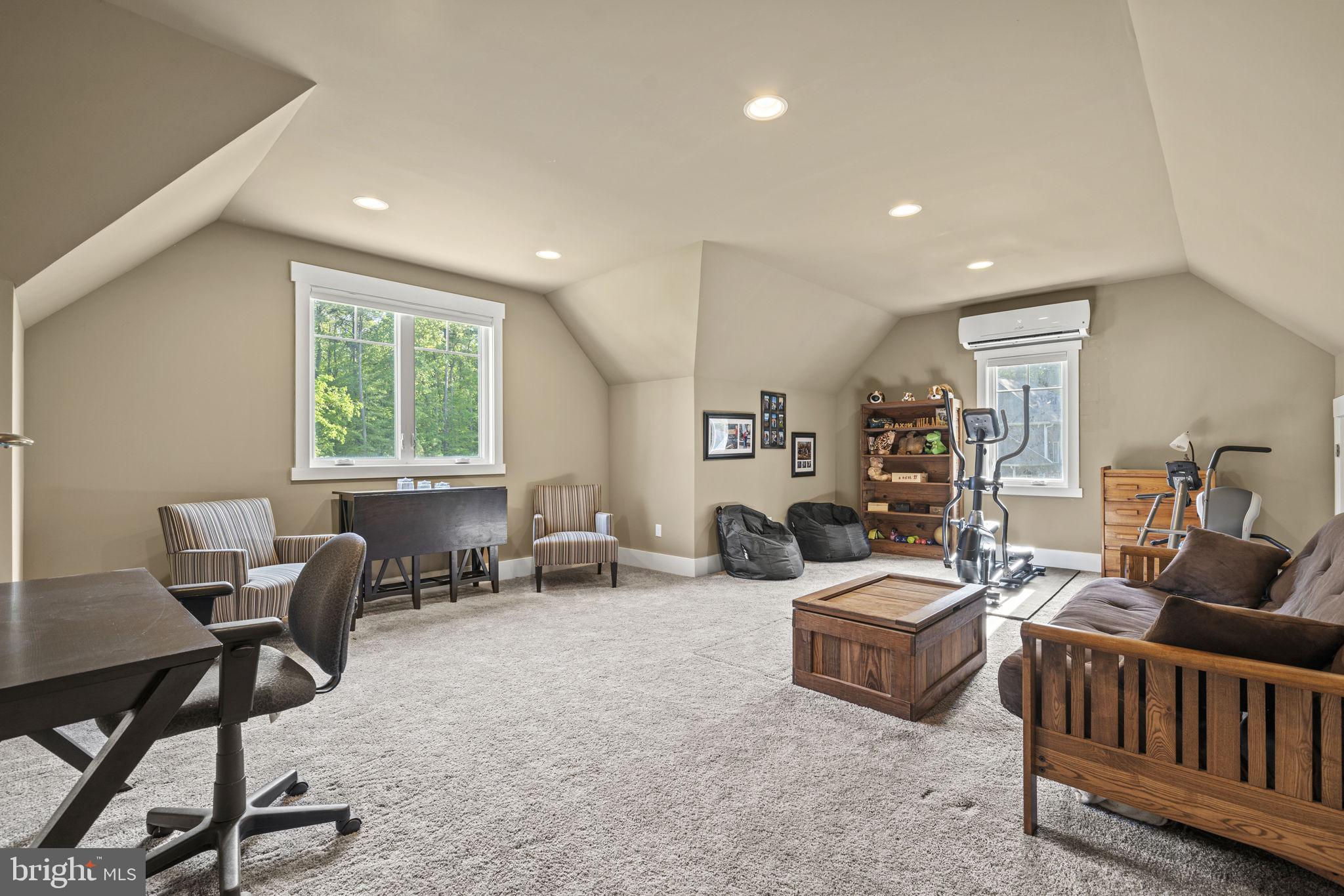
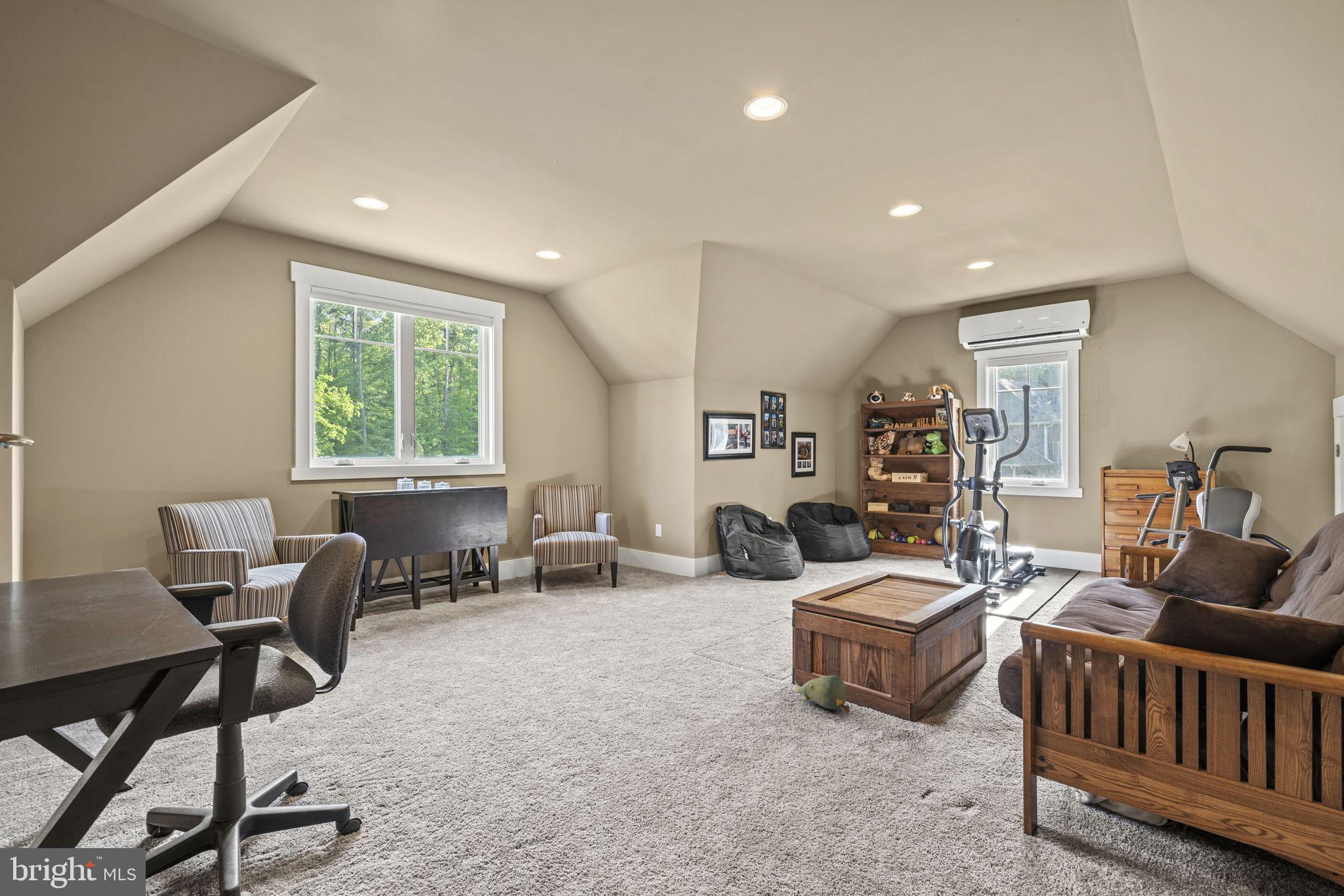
+ plush toy [794,675,850,715]
